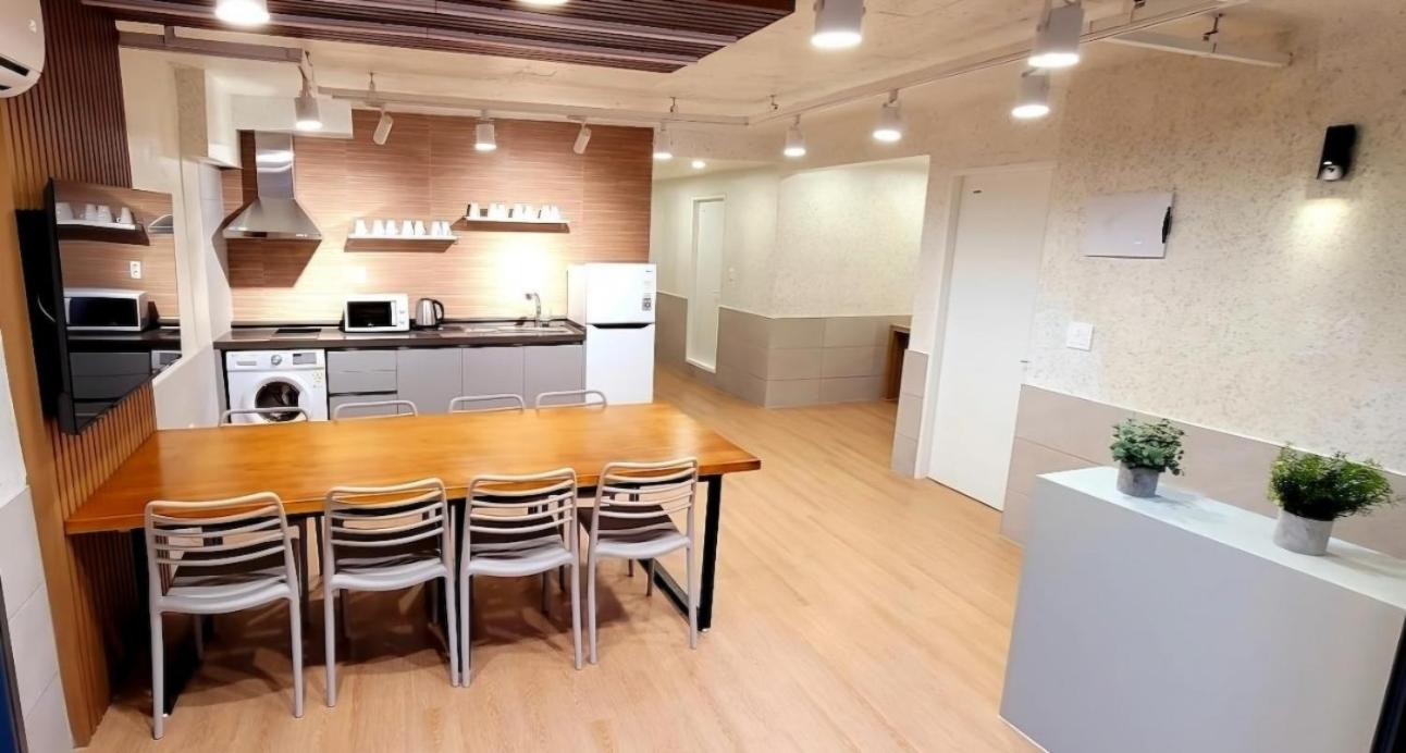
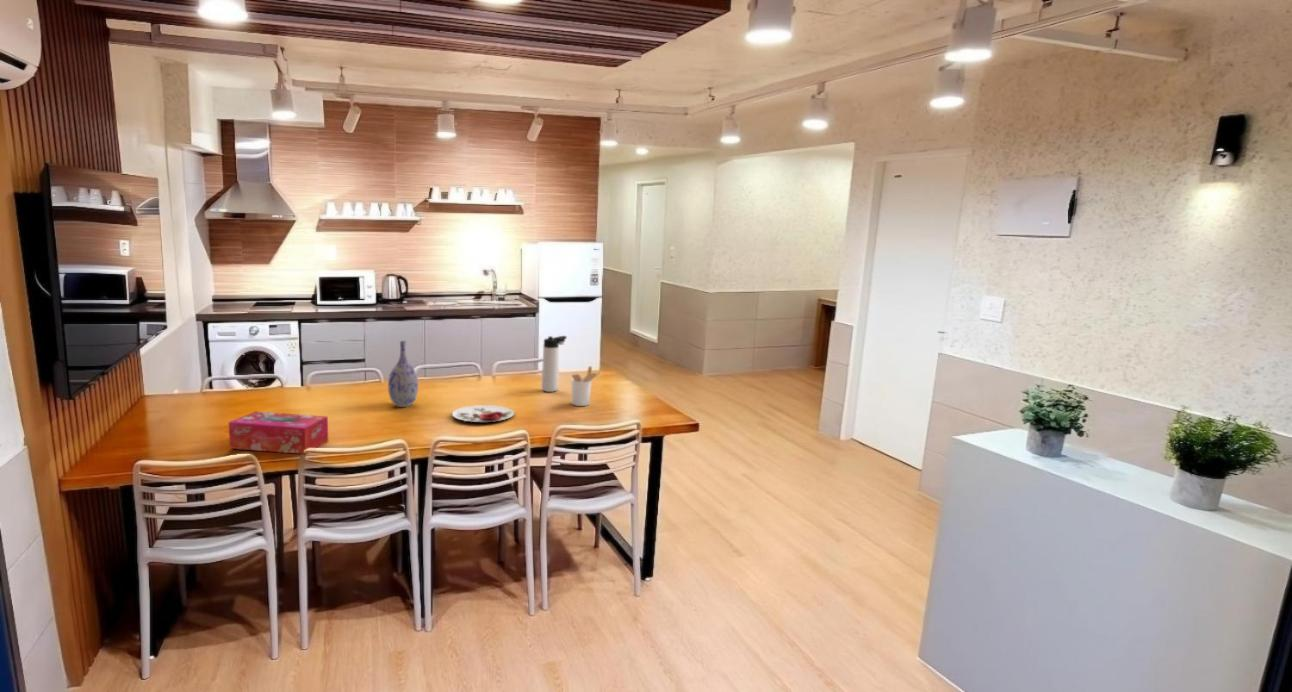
+ thermos bottle [541,335,568,393]
+ utensil holder [570,365,602,407]
+ tissue box [228,410,329,455]
+ vase [387,340,419,408]
+ plate [451,404,515,423]
